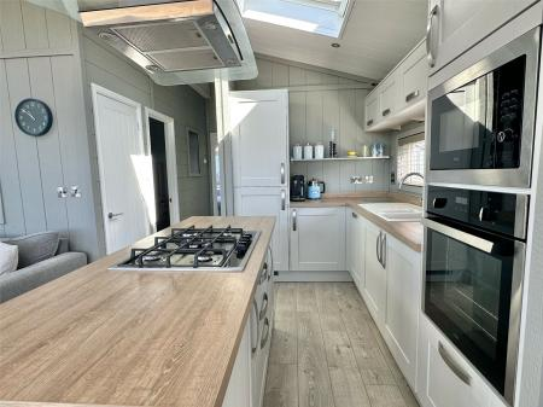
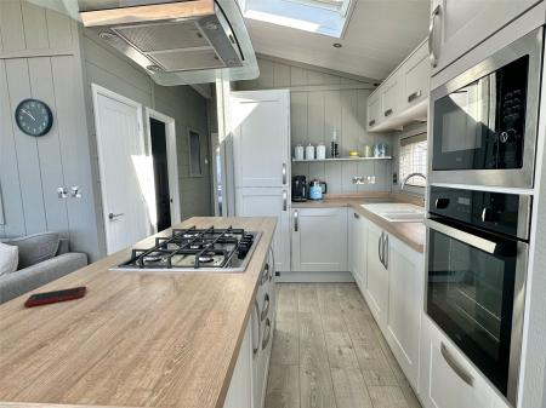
+ cell phone [23,286,87,308]
